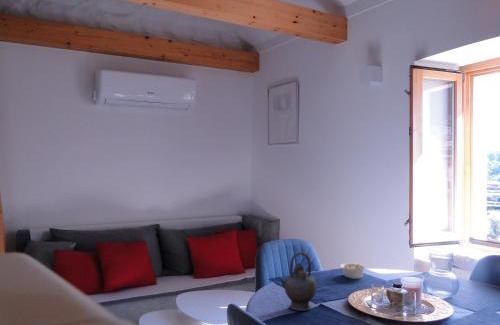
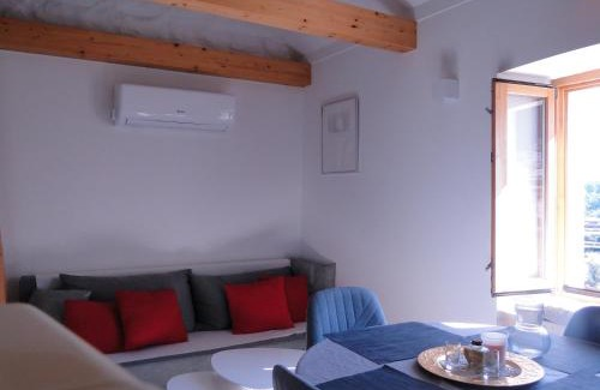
- teapot [276,251,318,312]
- legume [339,260,367,280]
